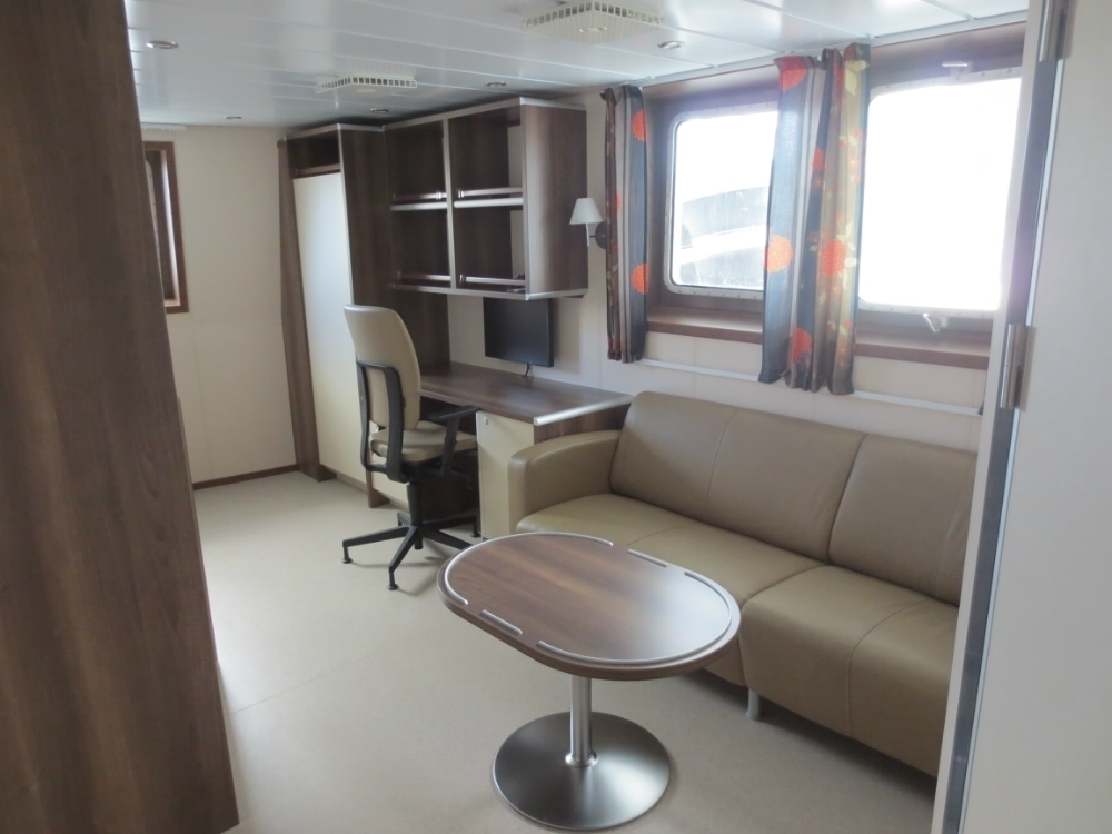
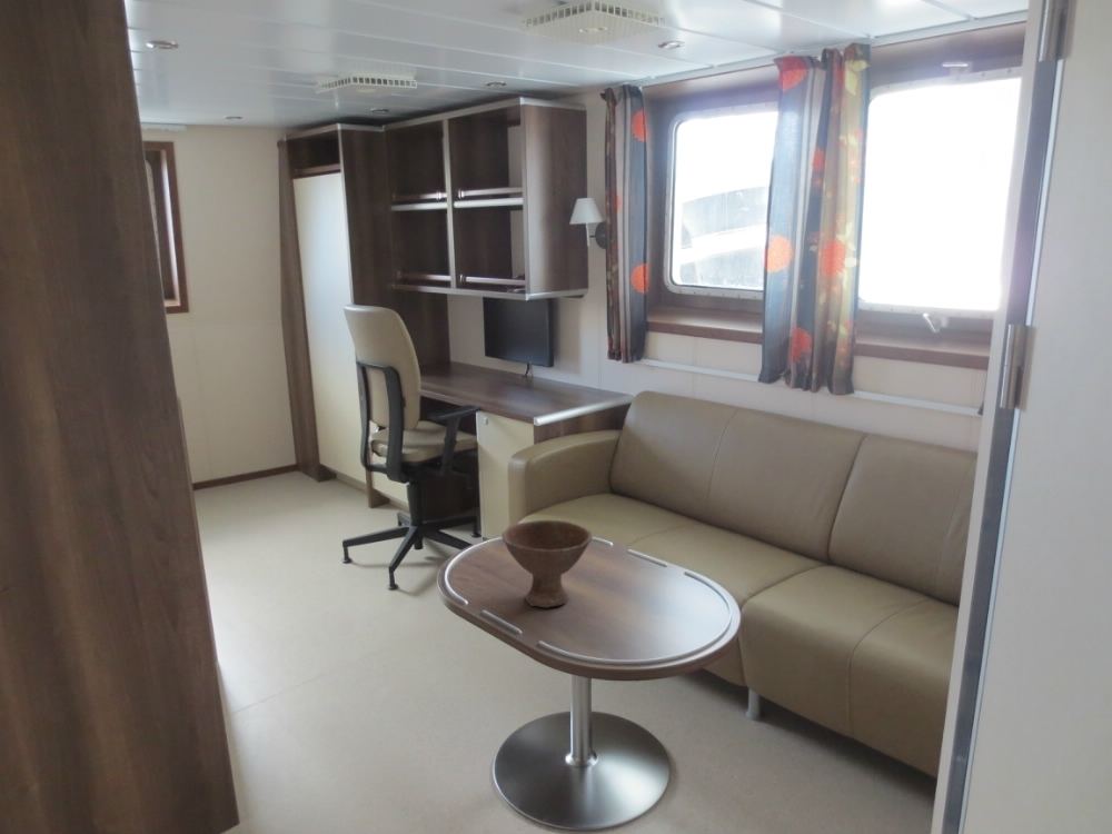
+ bowl [500,519,594,608]
